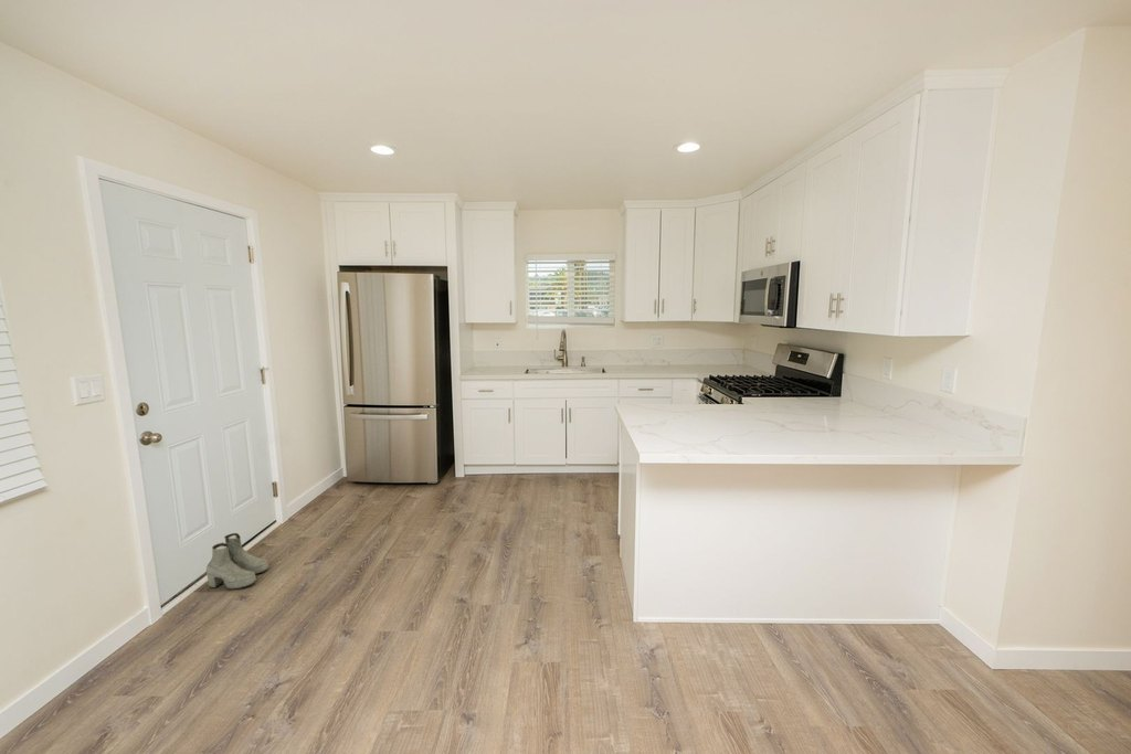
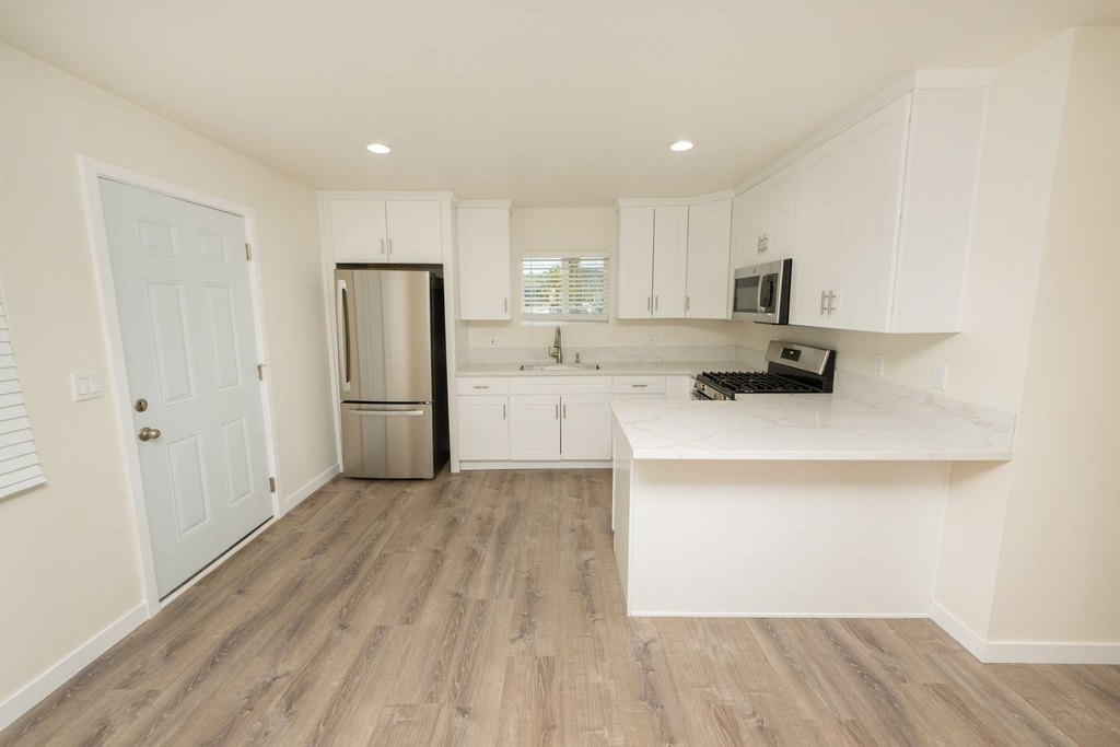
- boots [205,532,269,591]
